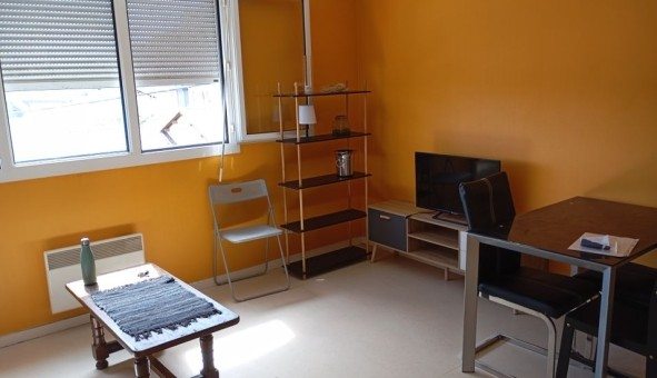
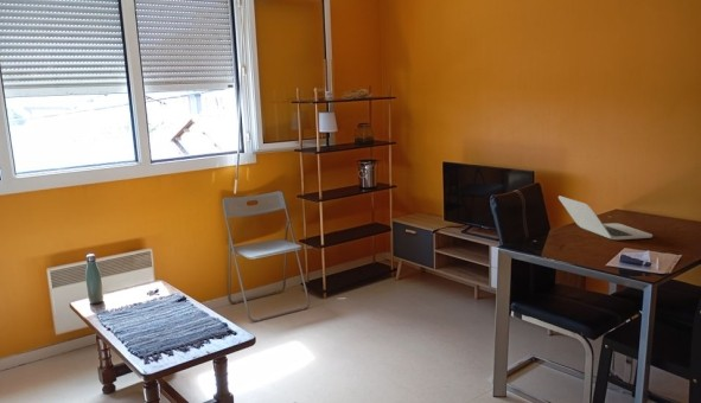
+ laptop [557,194,654,241]
